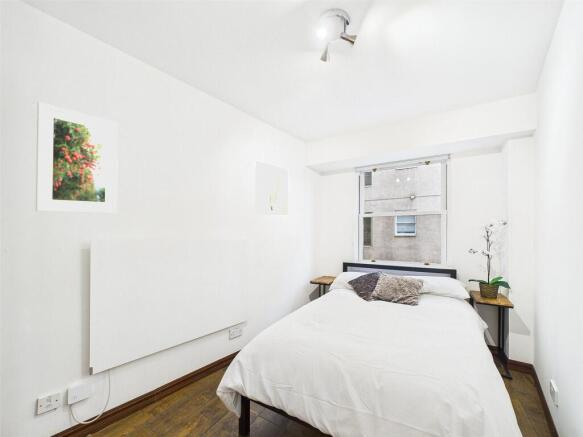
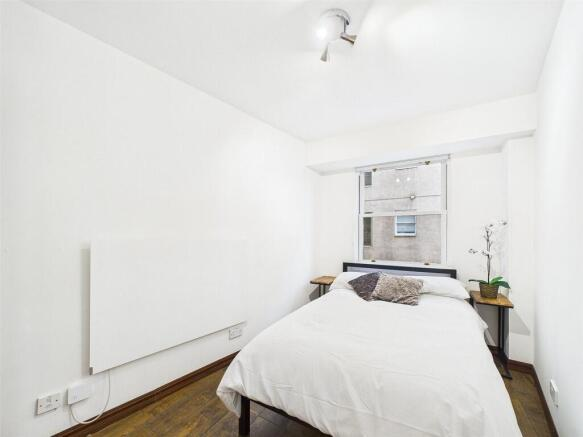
- wall art [254,160,289,217]
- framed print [35,101,119,214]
